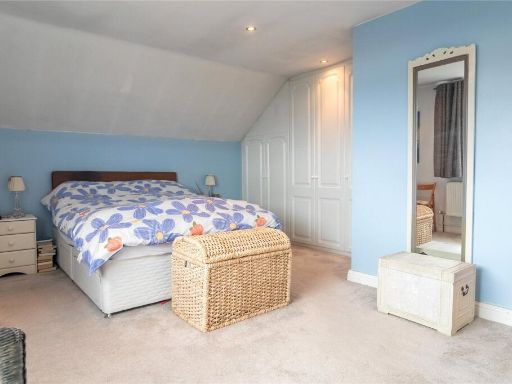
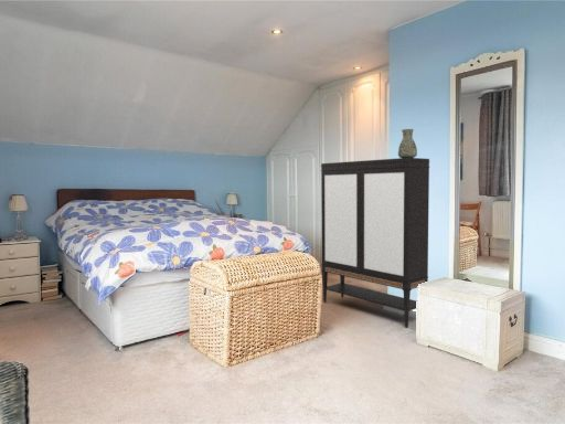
+ storage cabinet [320,157,430,329]
+ decorative vase [397,128,418,158]
